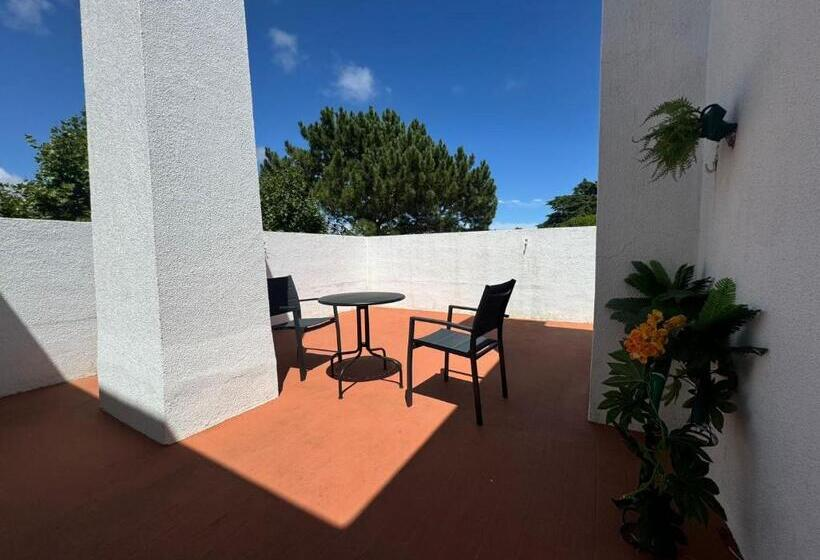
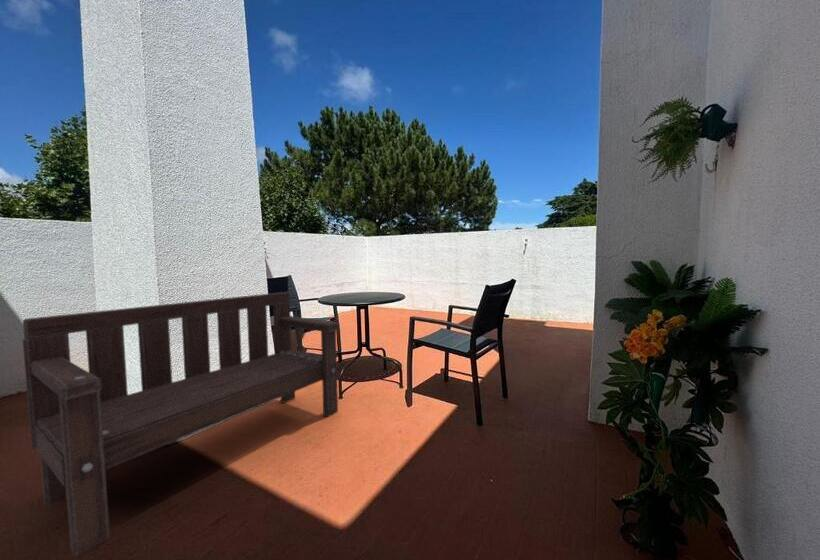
+ garden bench [21,291,340,556]
